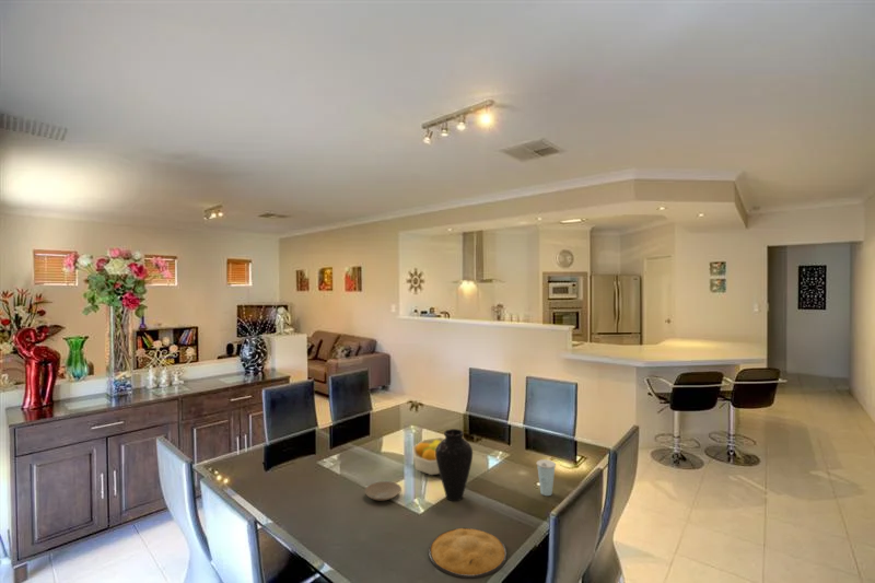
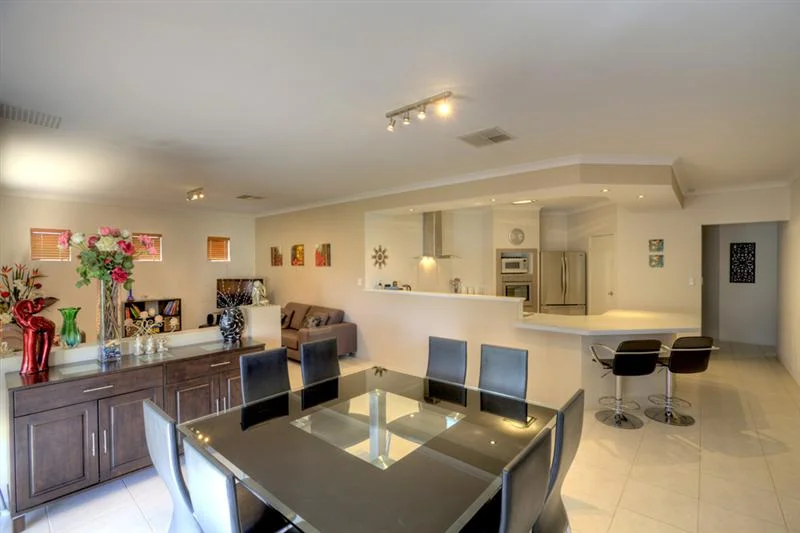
- vase [435,428,474,502]
- fruit bowl [411,436,445,476]
- plate [428,527,508,580]
- plate [364,480,402,502]
- cup [536,458,557,497]
